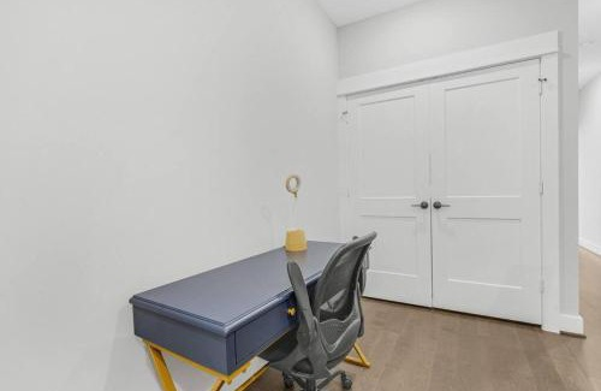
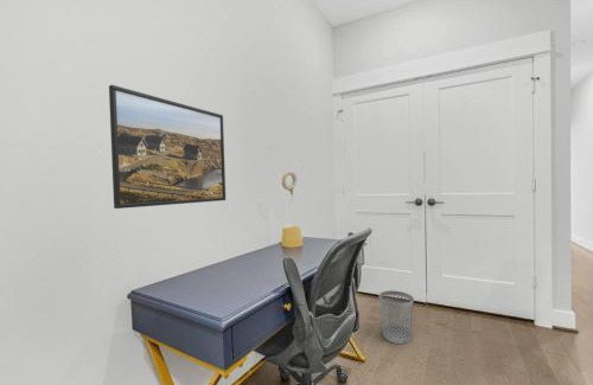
+ wastebasket [377,289,415,345]
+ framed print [108,84,227,210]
